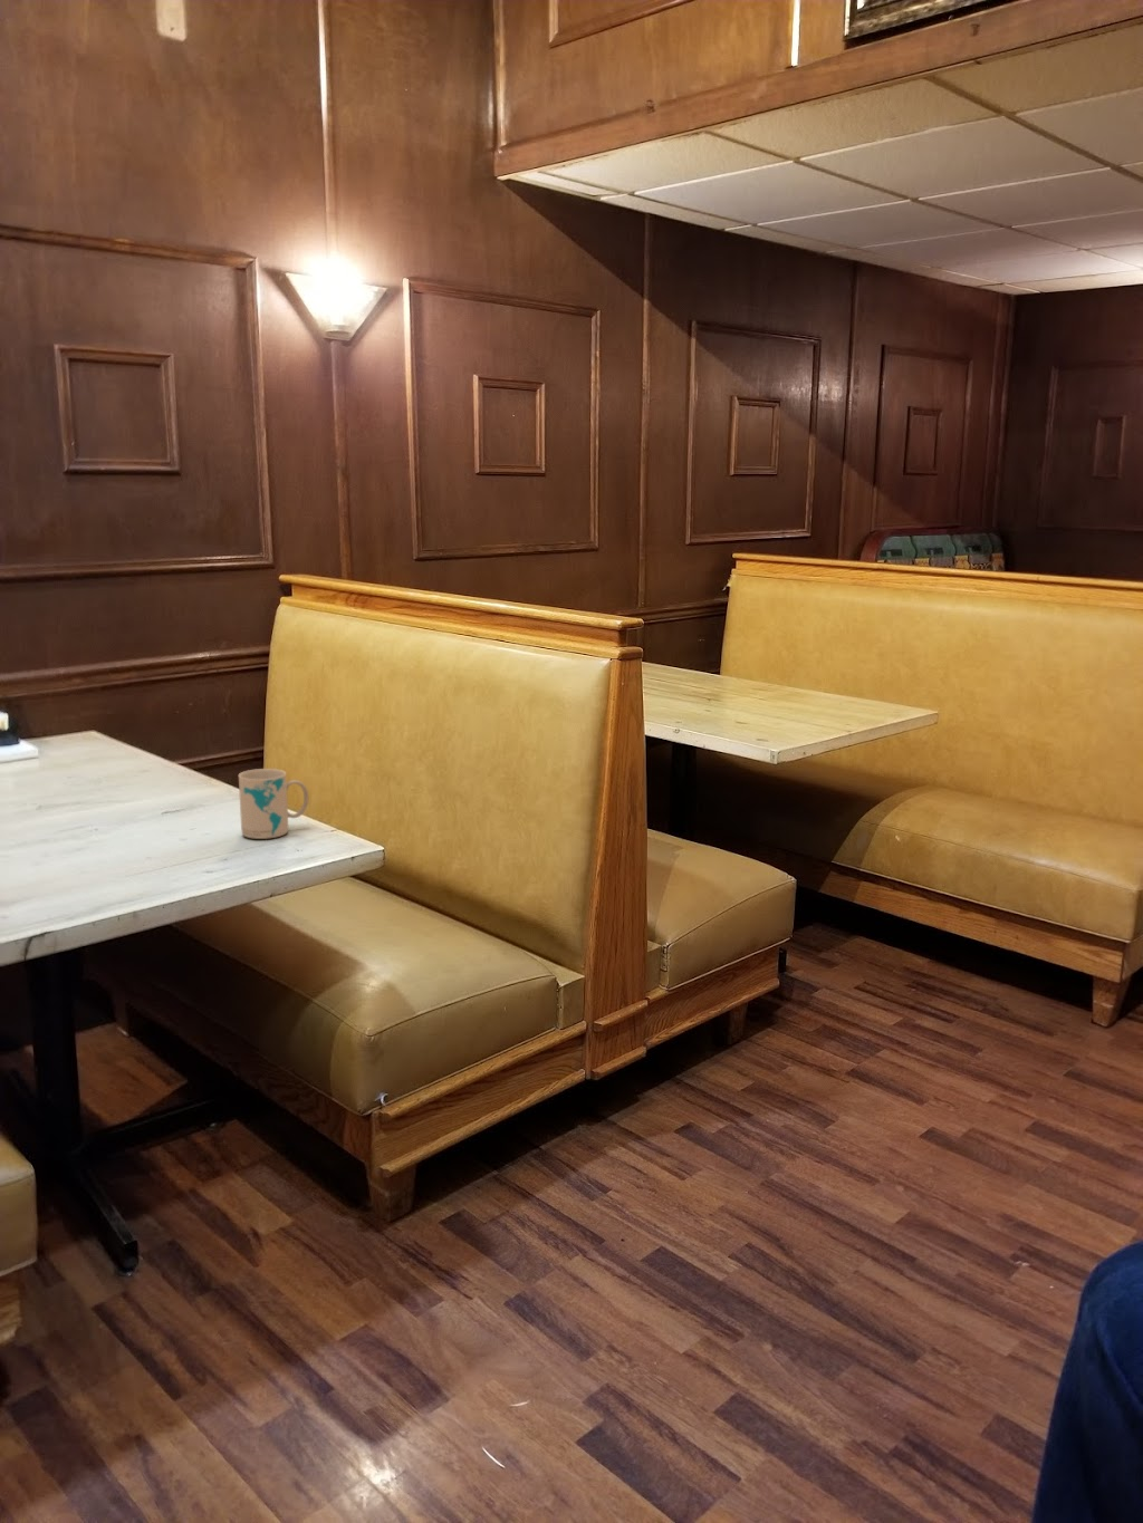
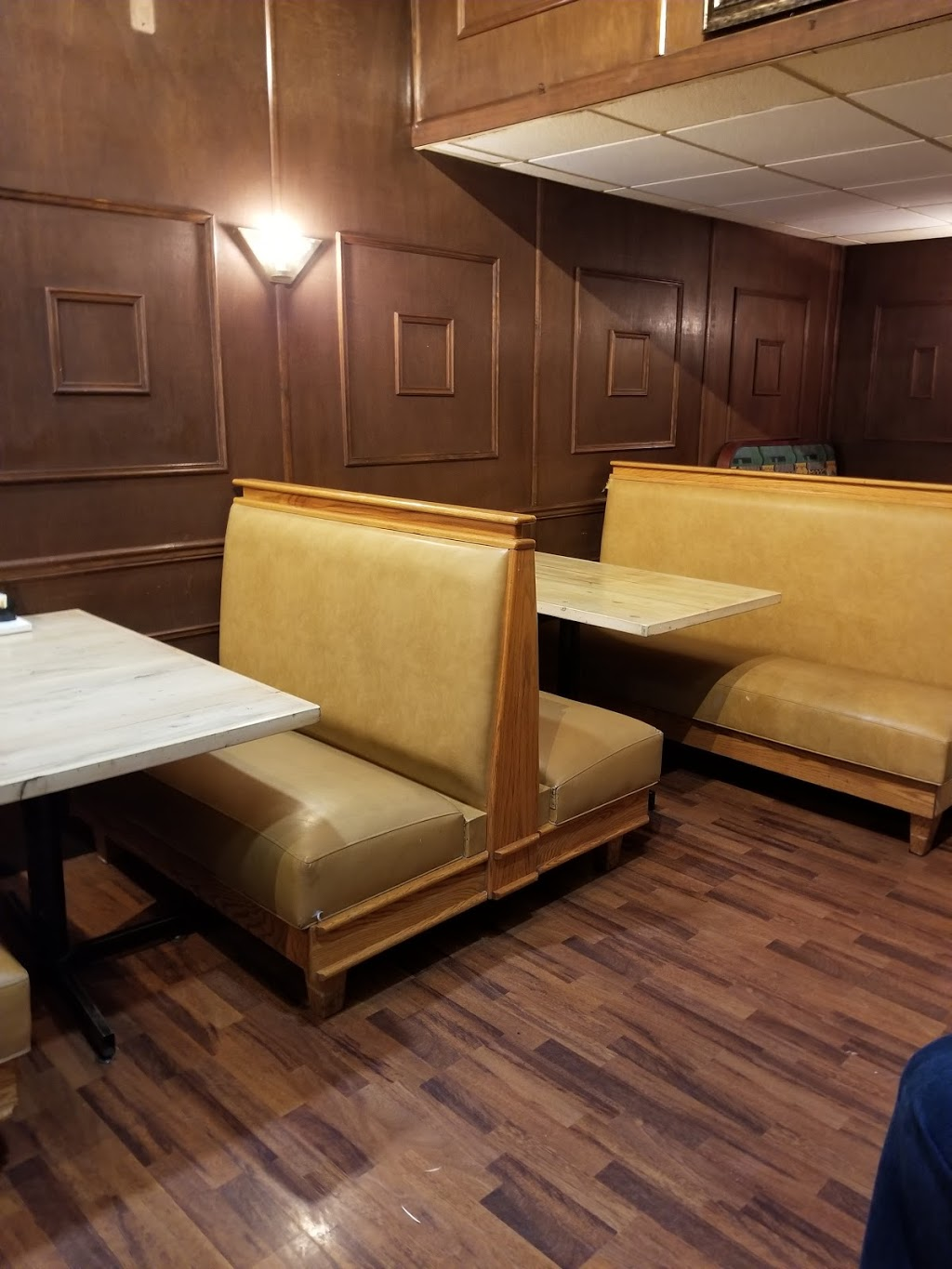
- mug [238,768,310,840]
